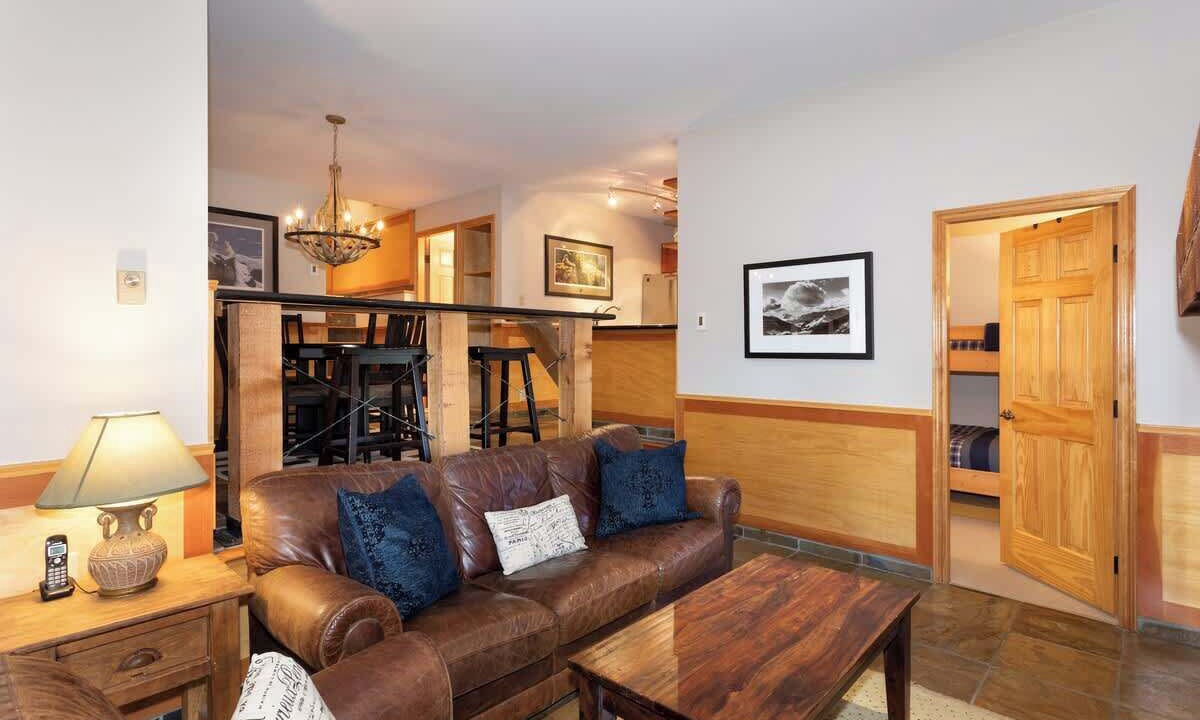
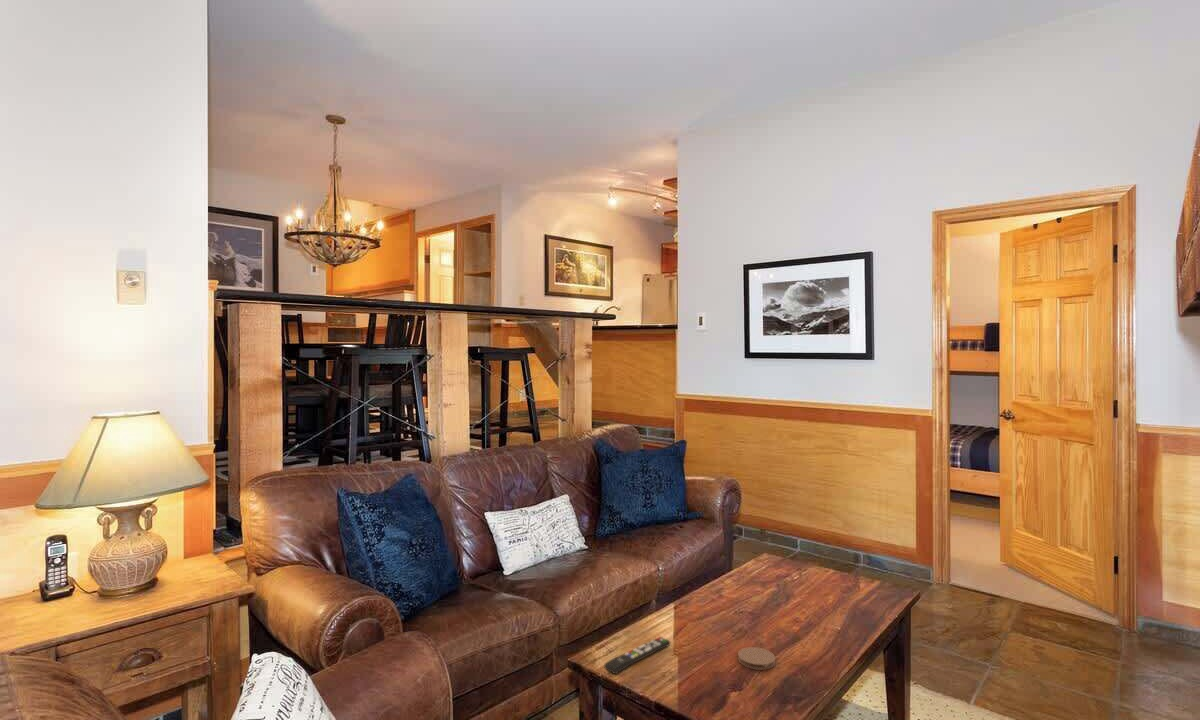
+ remote control [603,636,671,675]
+ coaster [737,646,776,671]
